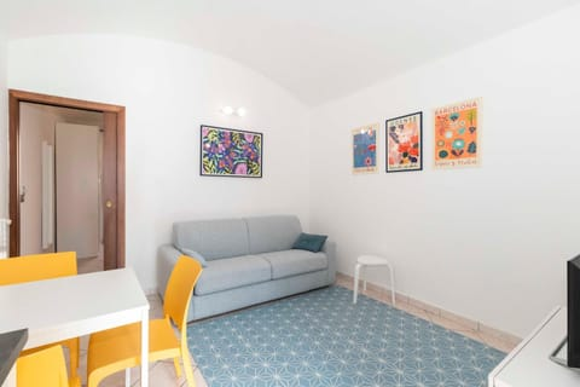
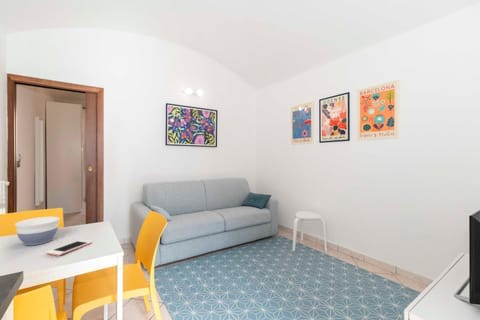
+ cell phone [46,239,93,257]
+ bowl [14,216,61,246]
